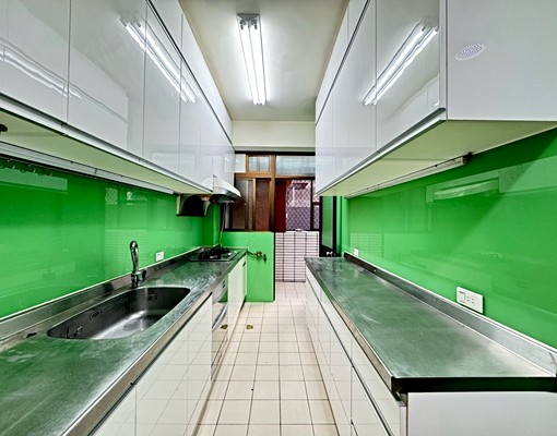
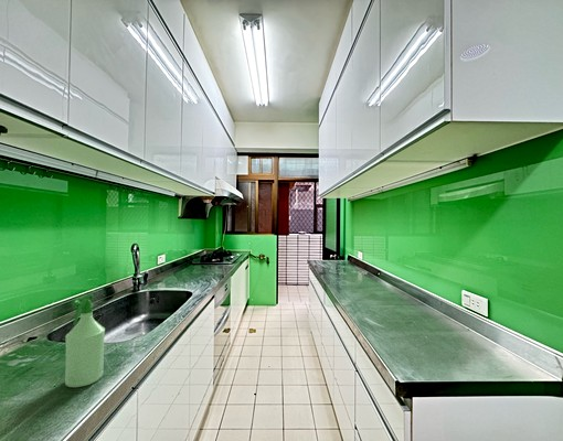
+ spray bottle [64,293,106,388]
